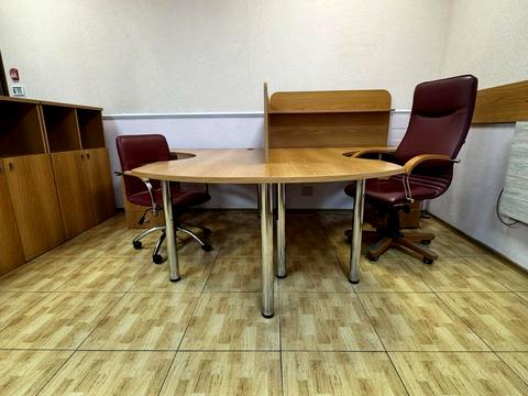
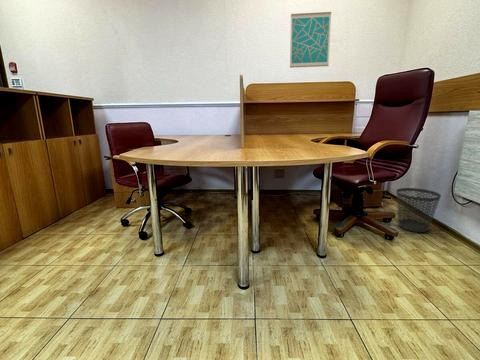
+ wastebasket [396,187,442,233]
+ wall art [289,11,332,69]
